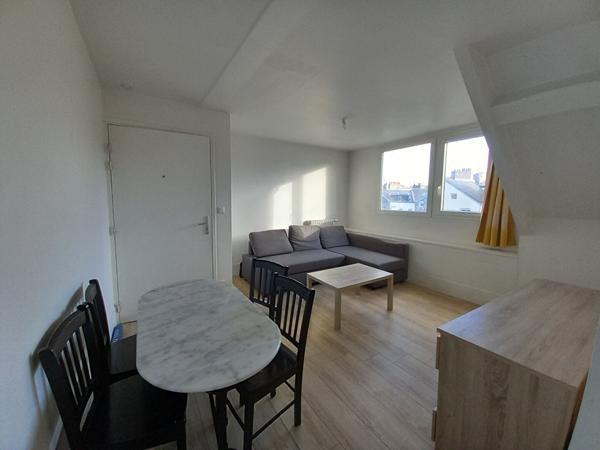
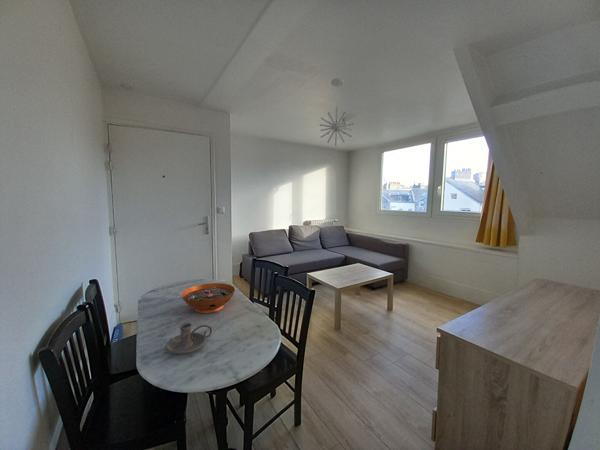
+ pendant light [319,77,354,147]
+ decorative bowl [181,282,236,314]
+ candle holder [165,322,213,356]
